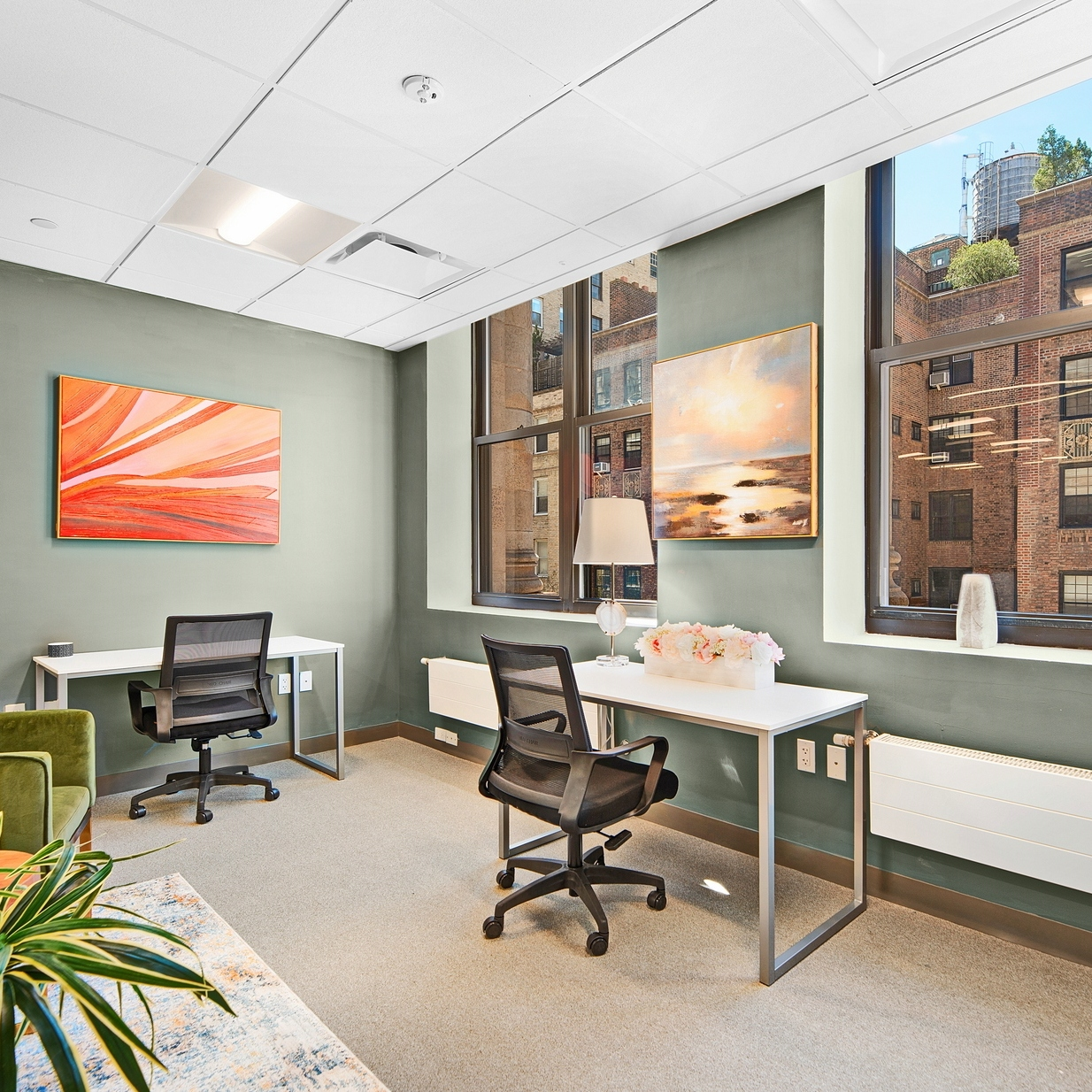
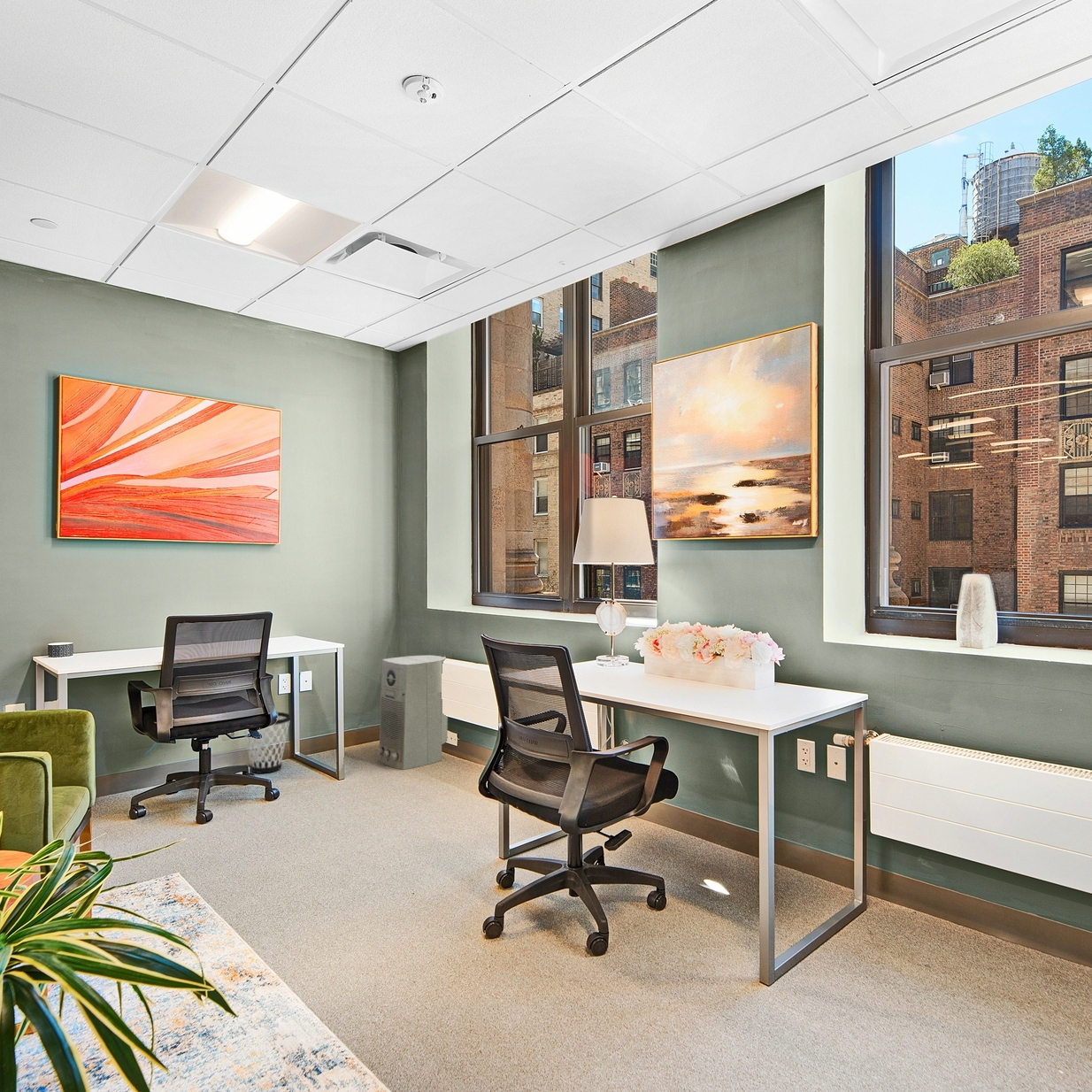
+ wastebasket [243,711,292,774]
+ air purifier [377,654,449,771]
